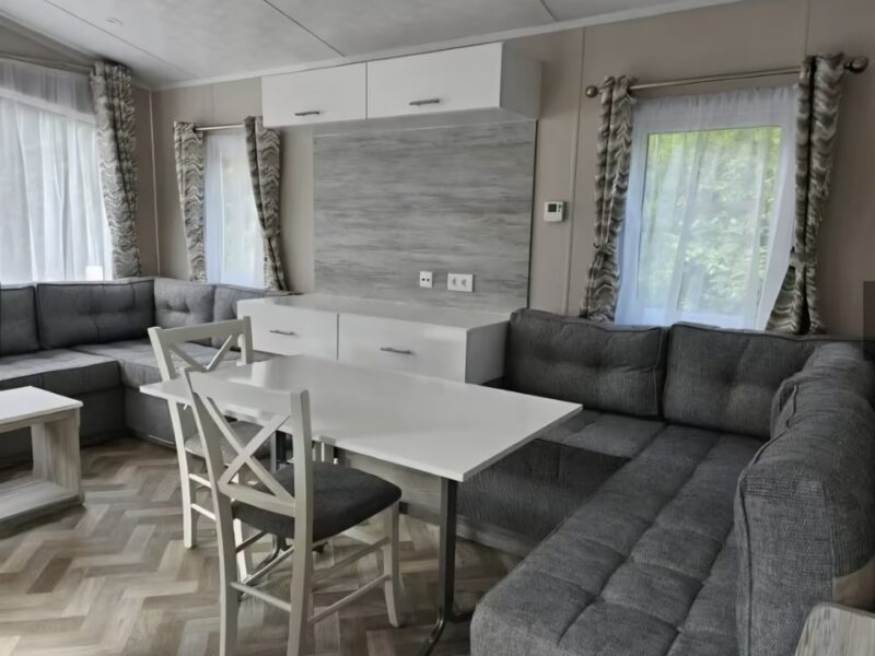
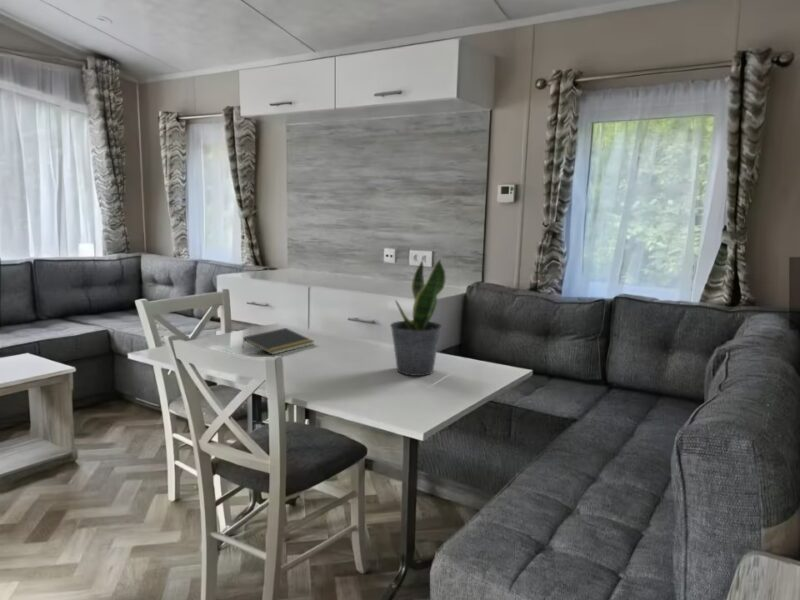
+ notepad [241,327,315,356]
+ potted plant [389,259,447,377]
